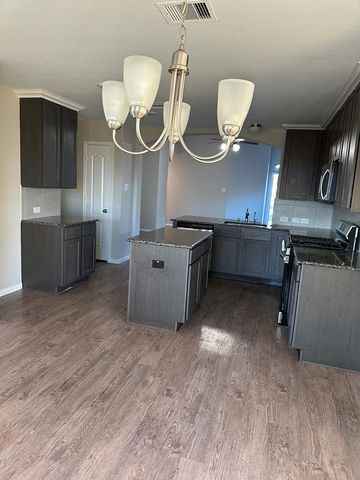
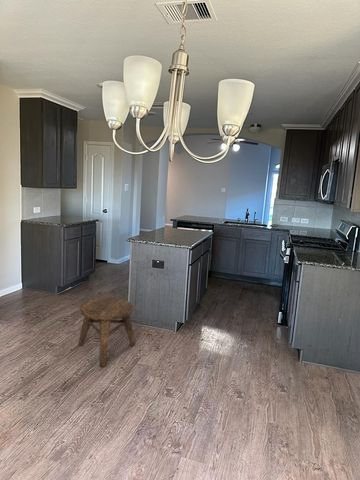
+ stool [77,296,136,368]
